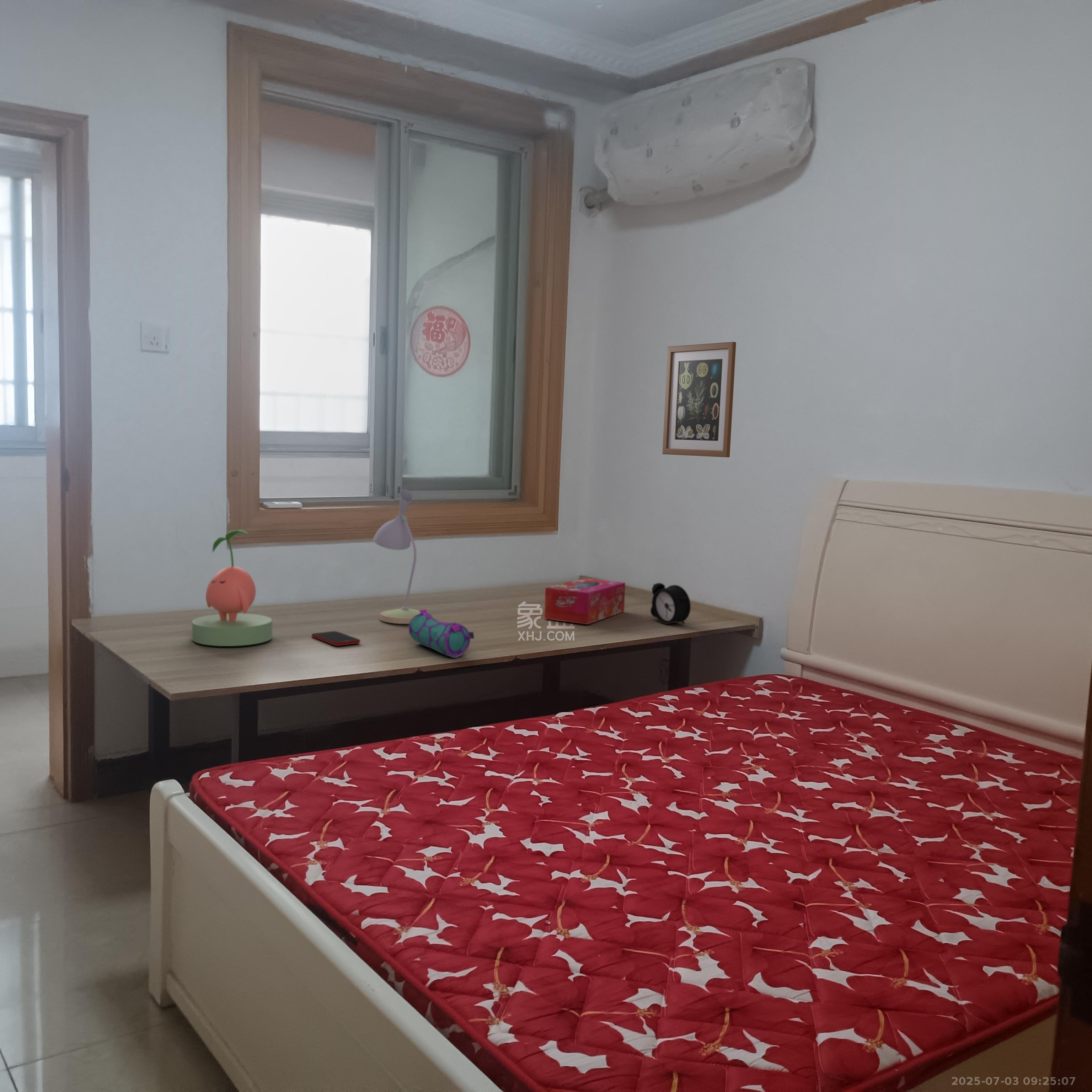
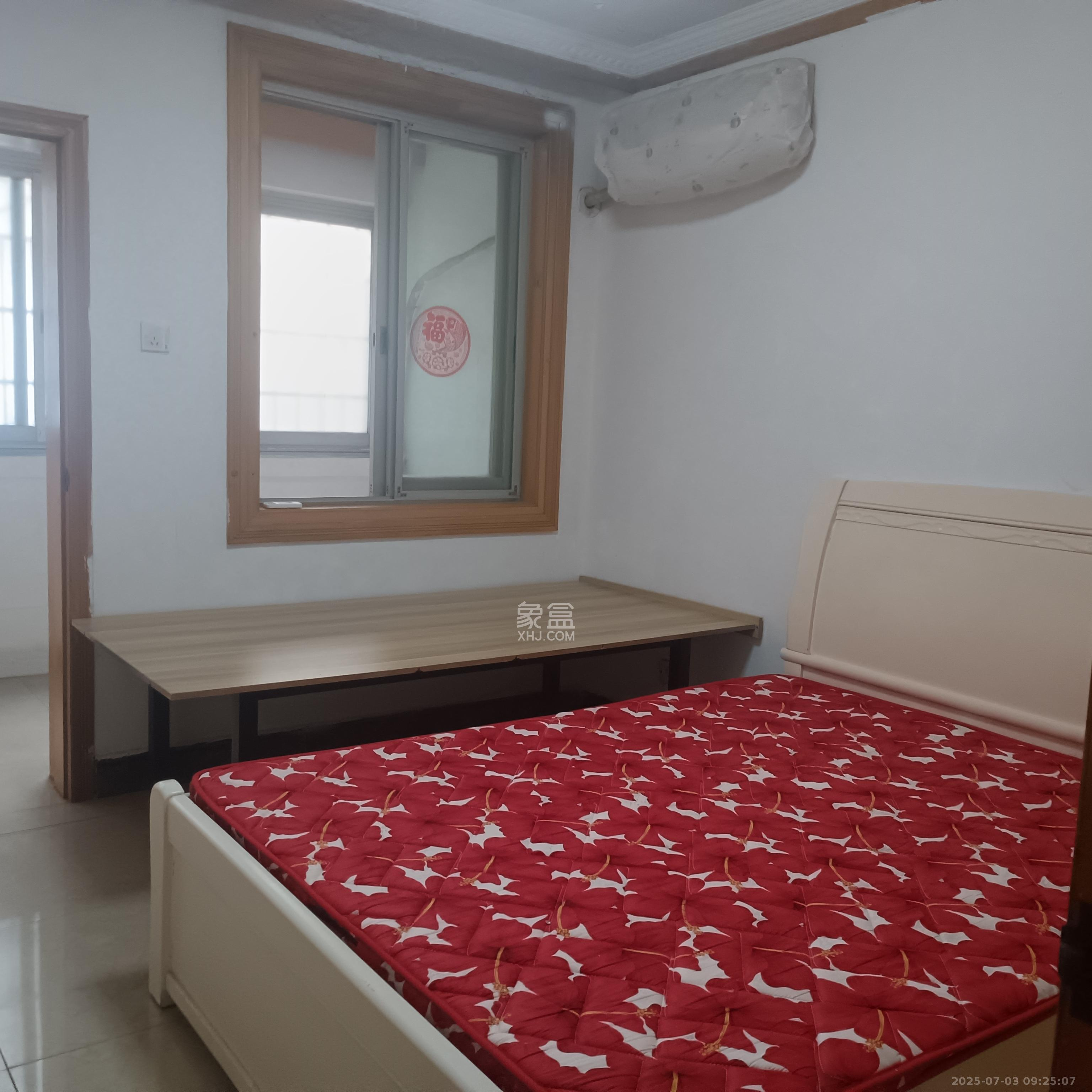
- cell phone [311,631,360,646]
- alarm clock [650,583,691,625]
- plant [192,529,273,647]
- pencil case [408,609,475,658]
- wall art [662,342,737,458]
- tissue box [544,578,626,625]
- desk lamp [373,489,429,624]
